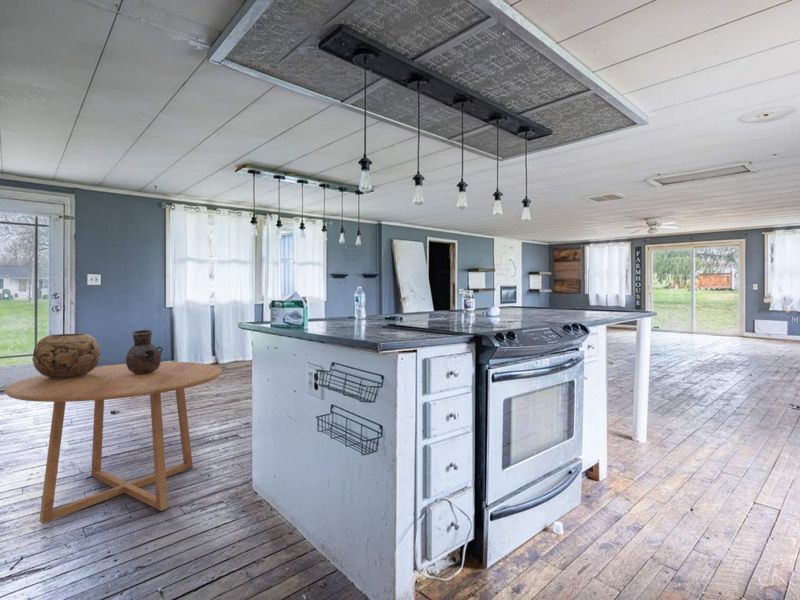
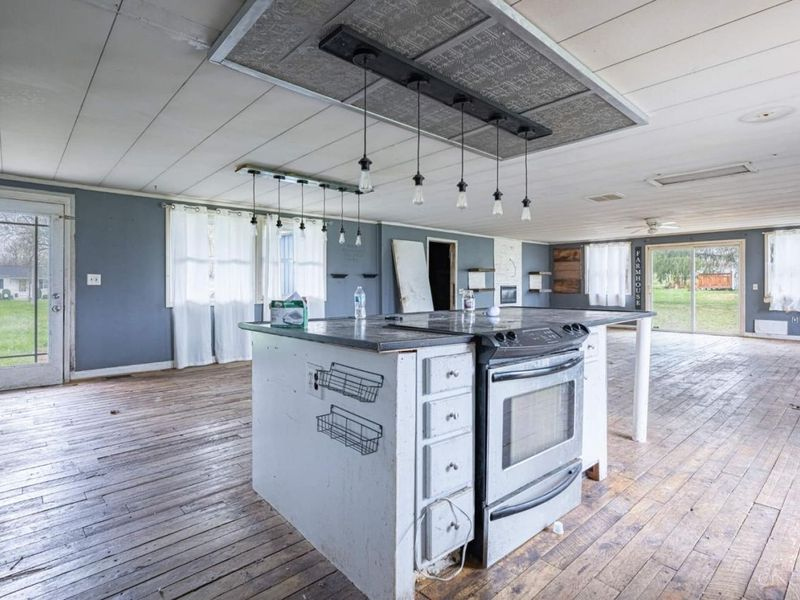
- dining table [3,361,223,524]
- vase [125,329,164,374]
- decorative bowl [31,333,101,379]
